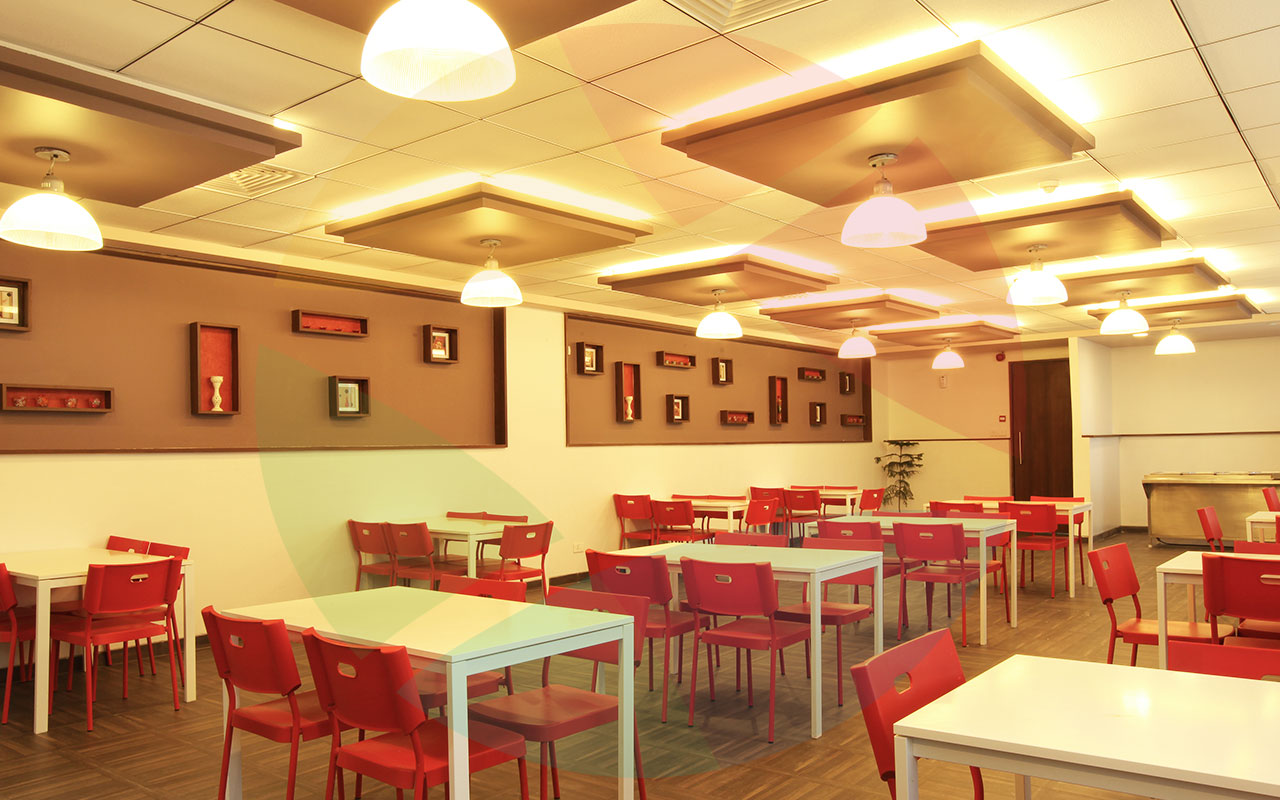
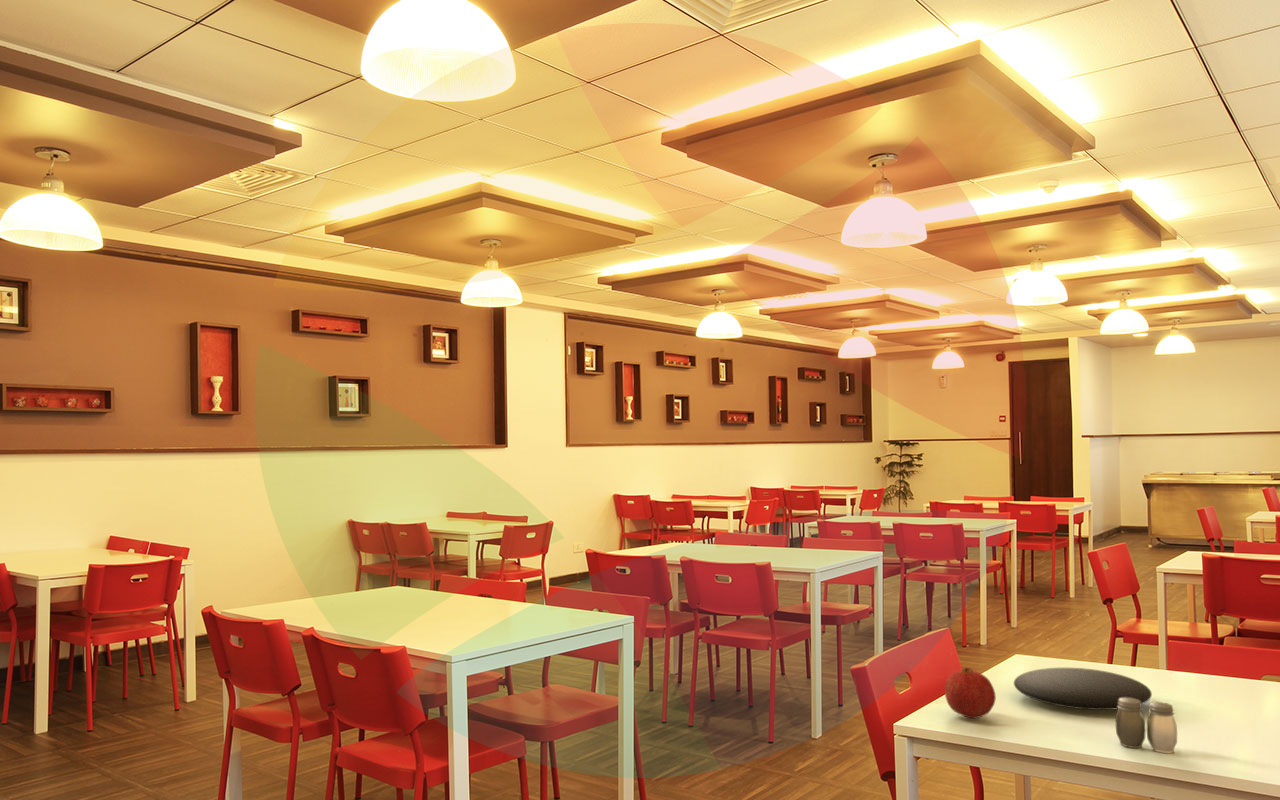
+ fruit [944,666,997,719]
+ plate [1013,667,1153,711]
+ salt and pepper shaker [1115,698,1178,754]
